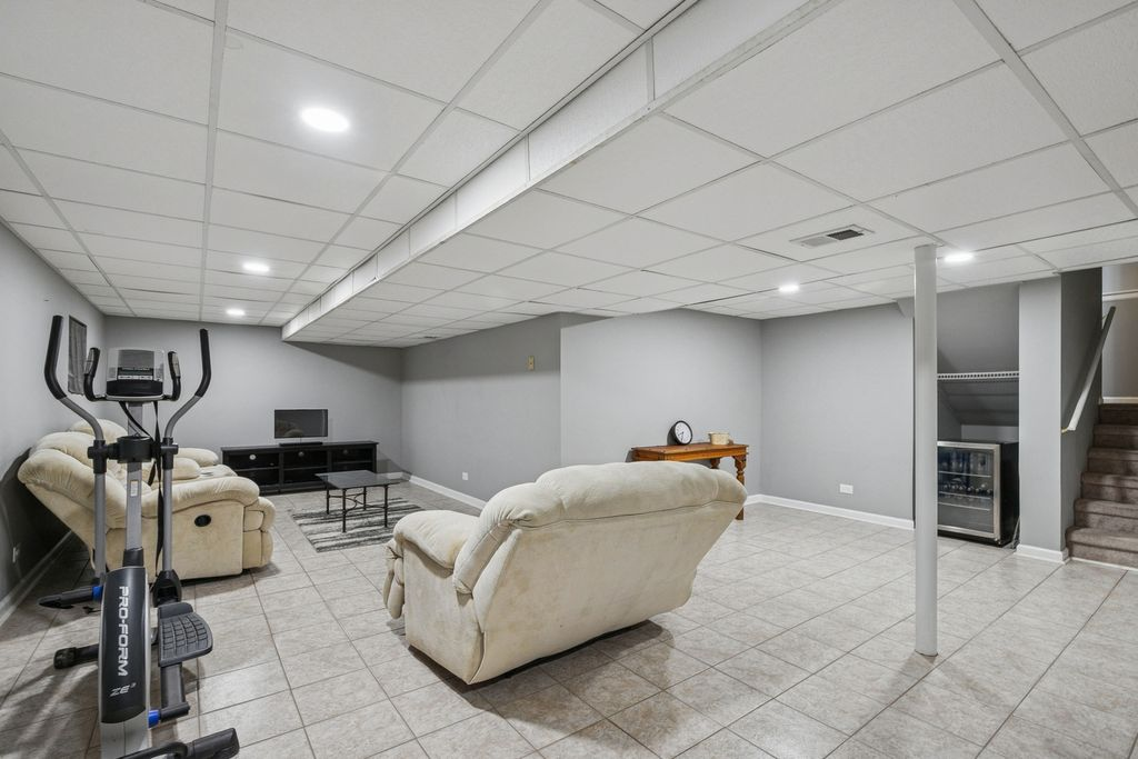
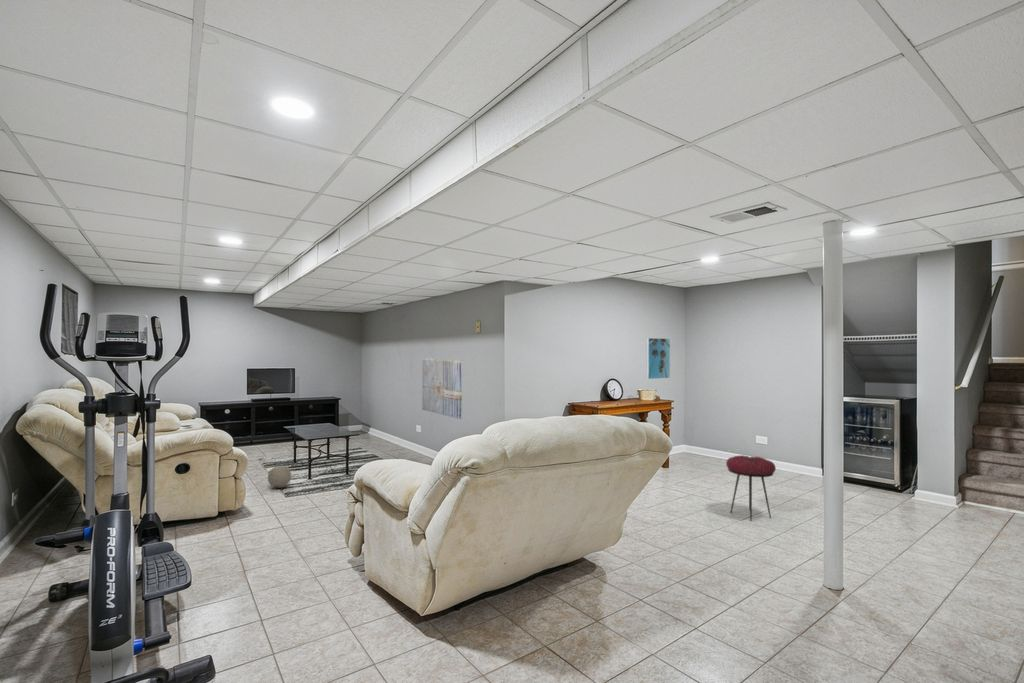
+ wall art [421,357,463,420]
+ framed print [646,337,671,380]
+ ball [267,465,292,491]
+ stool [725,454,777,522]
